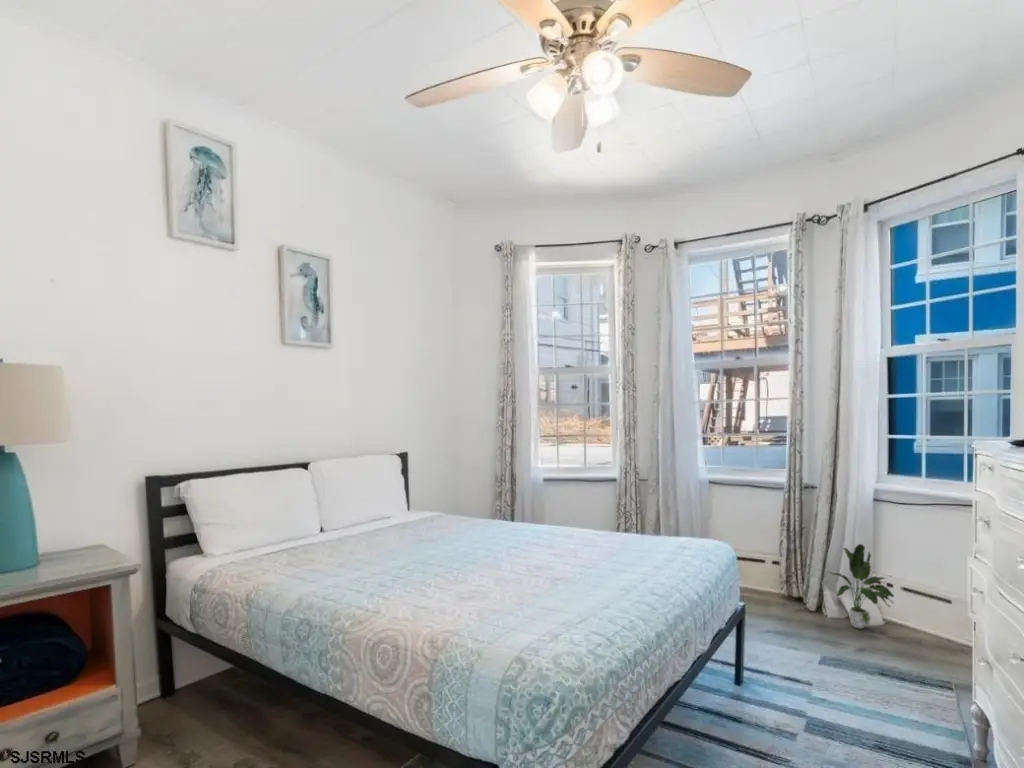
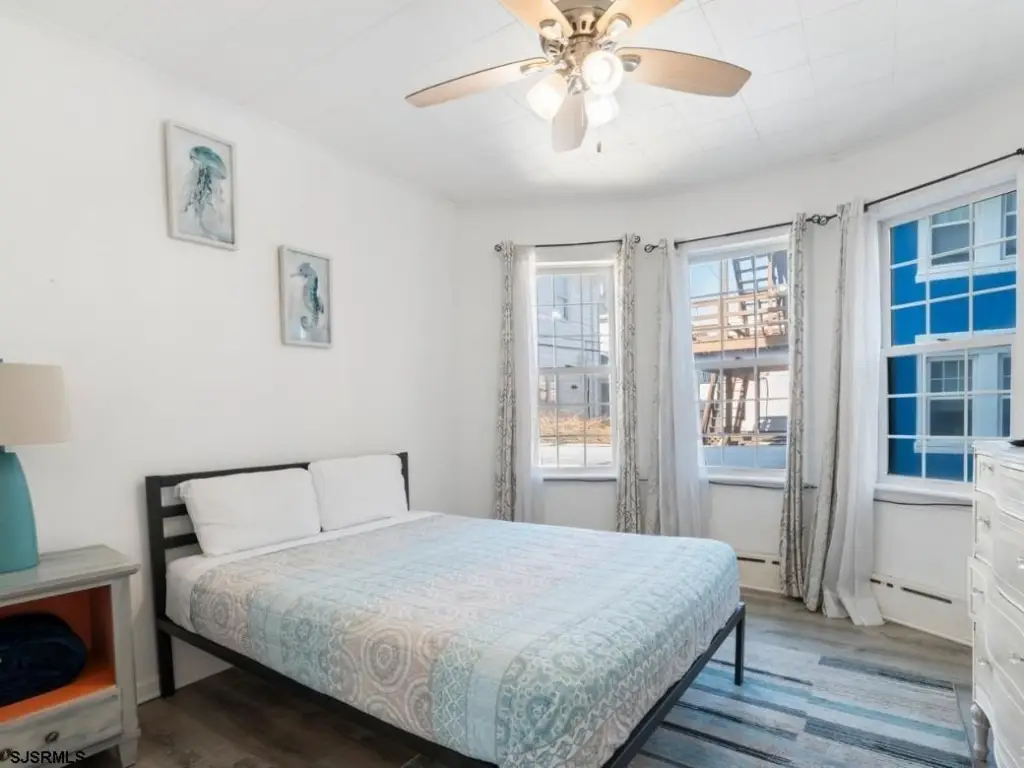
- potted plant [827,543,895,629]
